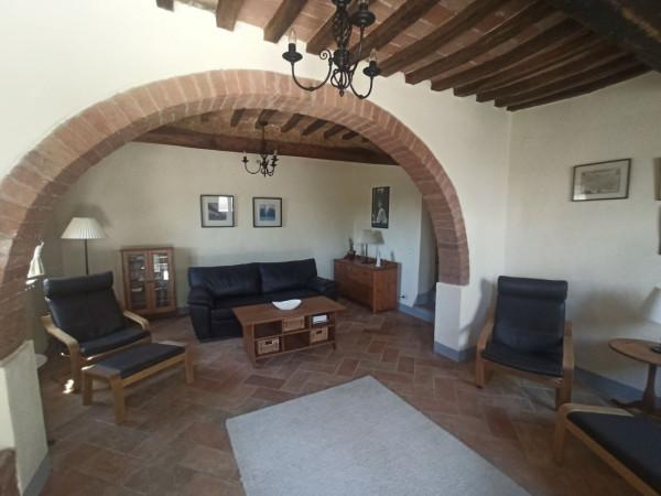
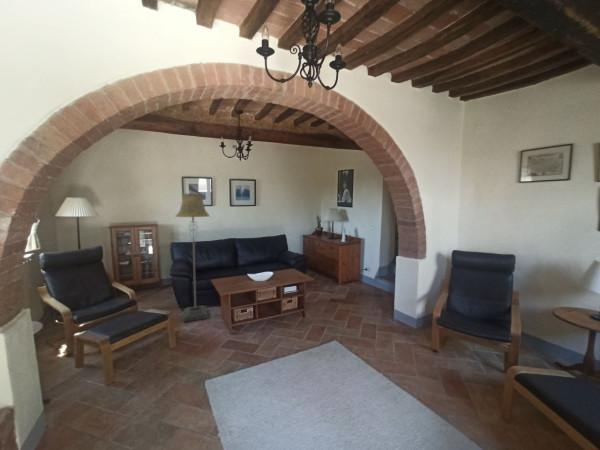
+ floor lamp [174,193,211,323]
